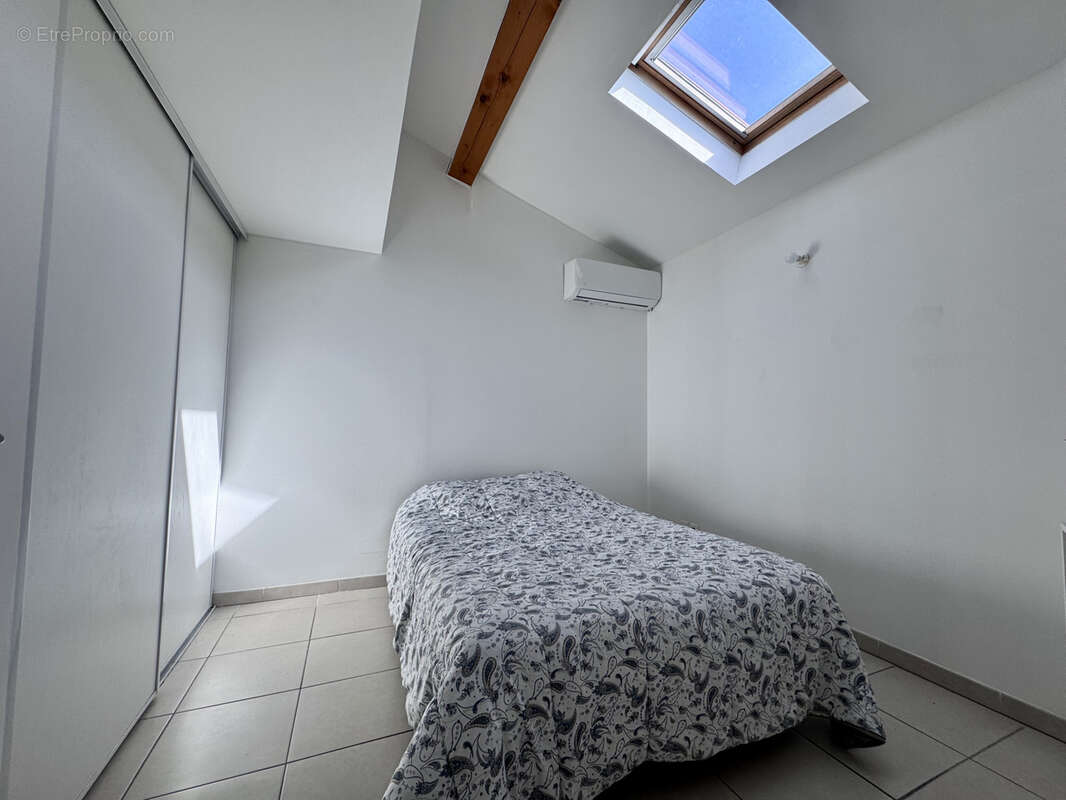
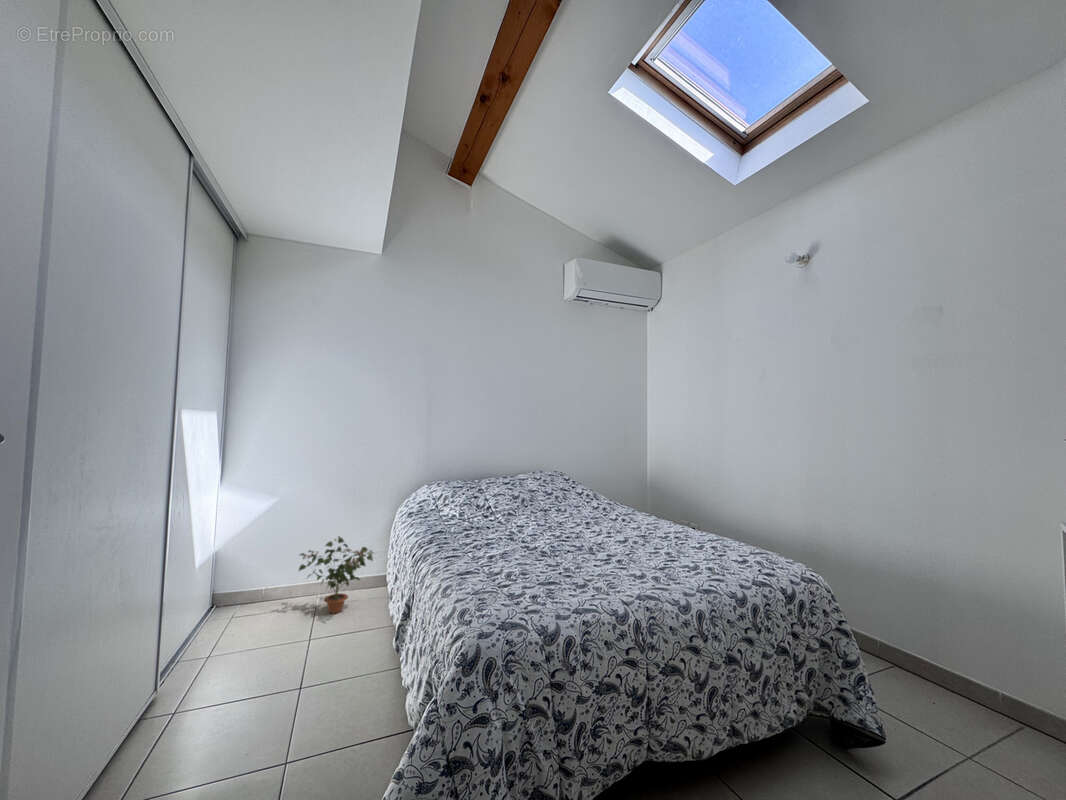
+ potted plant [297,535,375,615]
